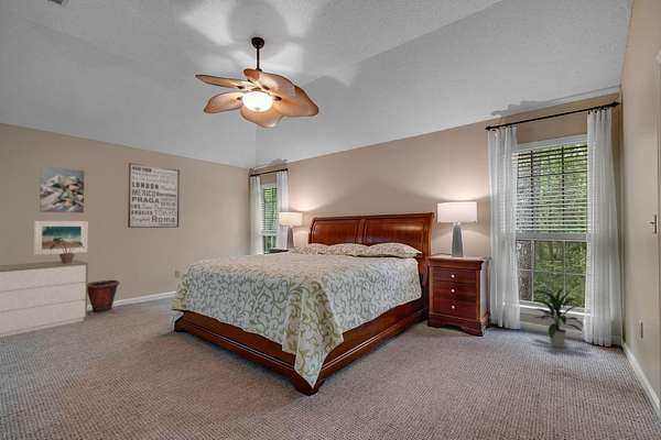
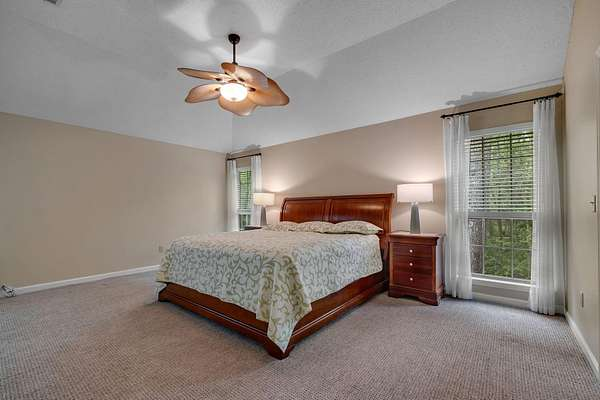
- waste bin [87,279,120,316]
- indoor plant [531,286,585,350]
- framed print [33,220,89,256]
- potted plant [50,238,85,264]
- wall art [39,165,85,213]
- dresser [0,258,89,339]
- wall art [127,162,181,229]
